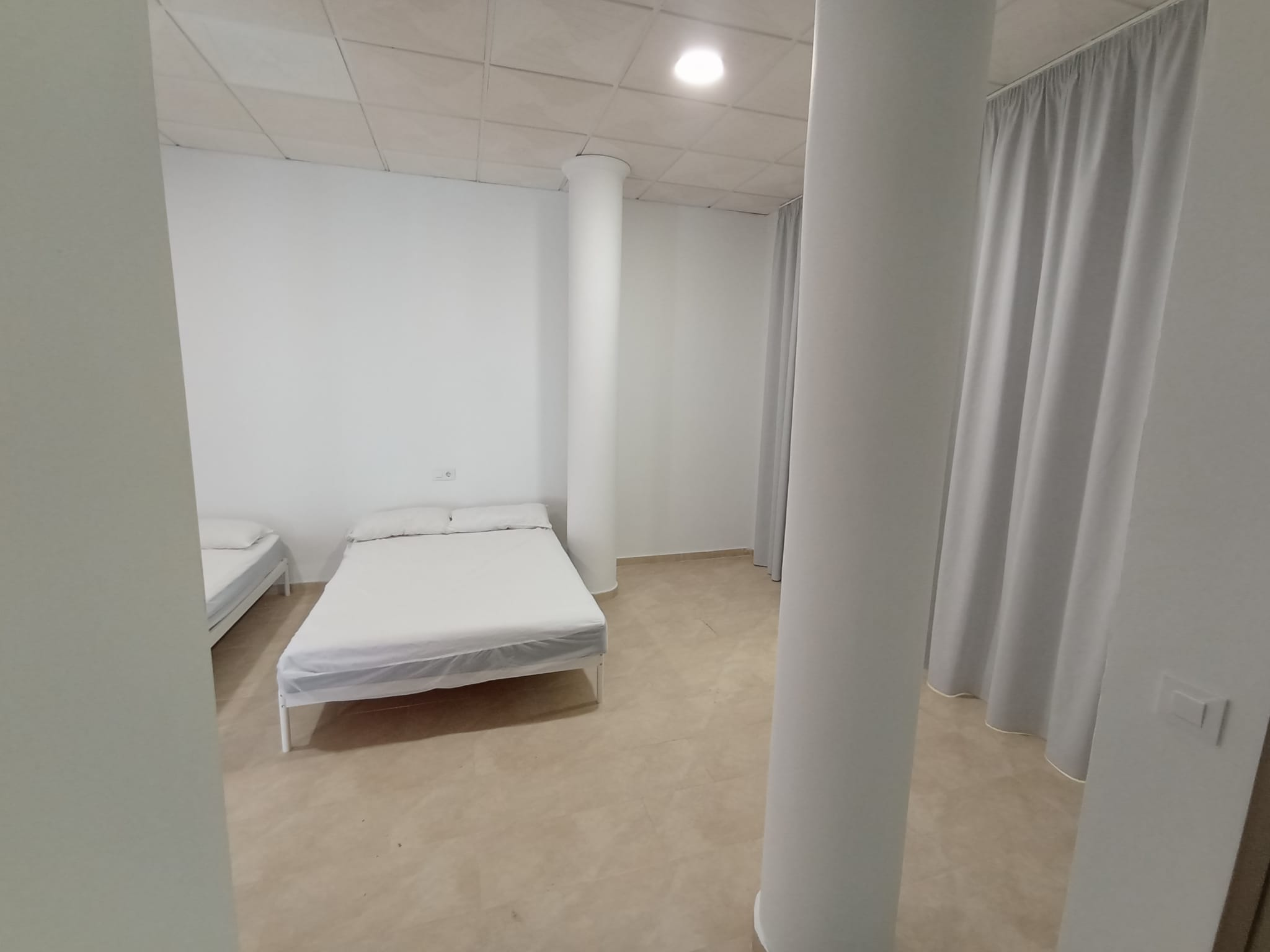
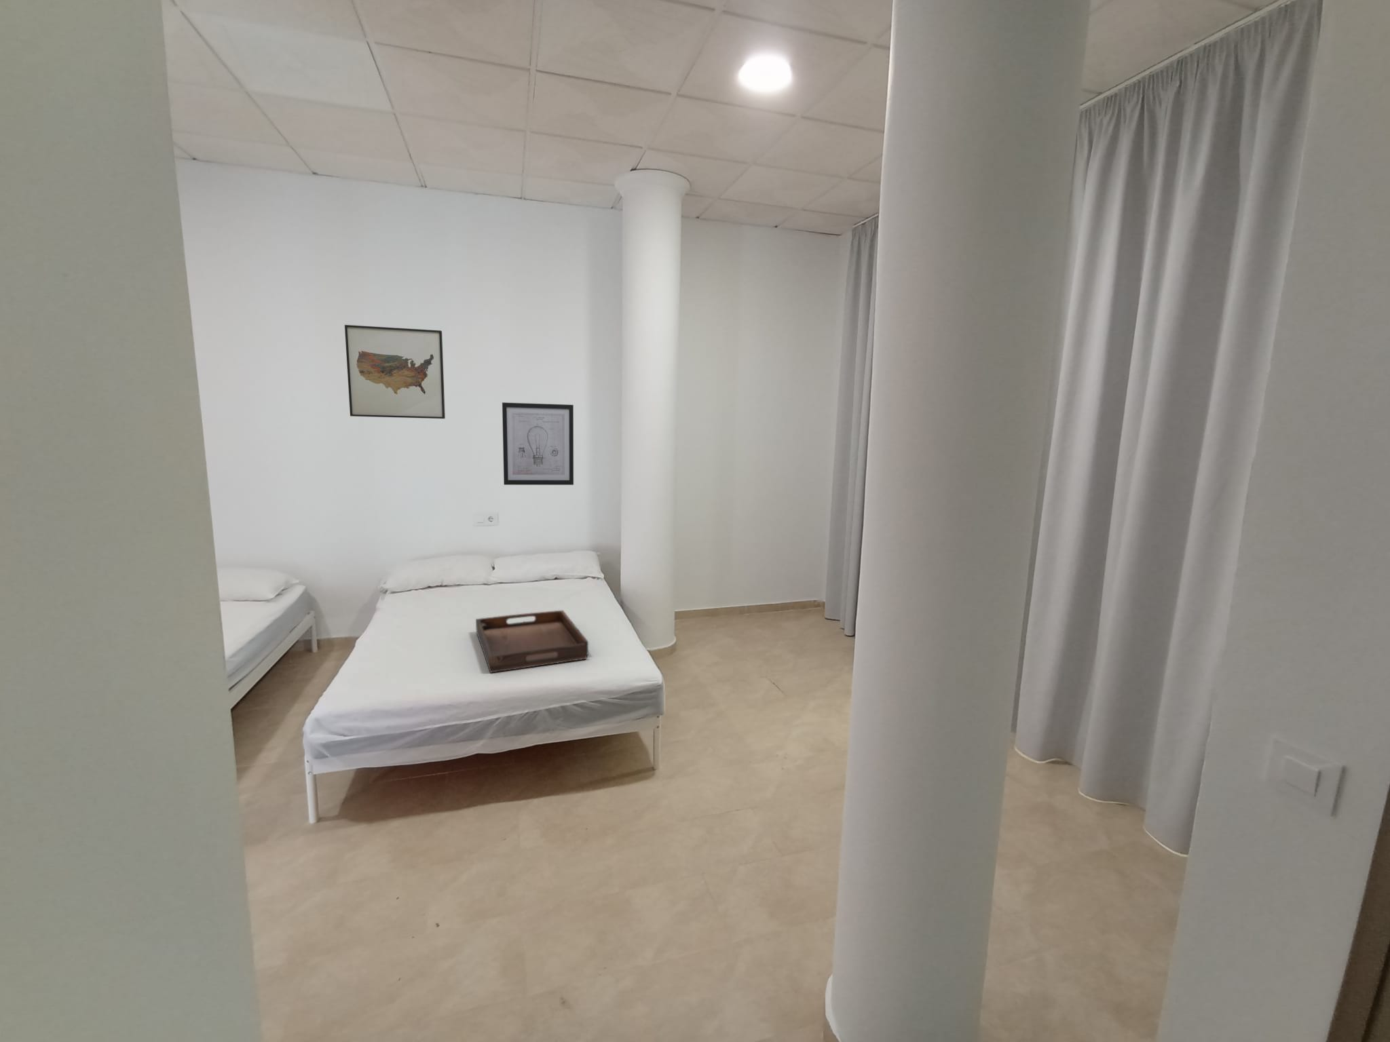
+ wall art [501,402,575,486]
+ serving tray [475,610,589,673]
+ wall art [344,324,445,419]
